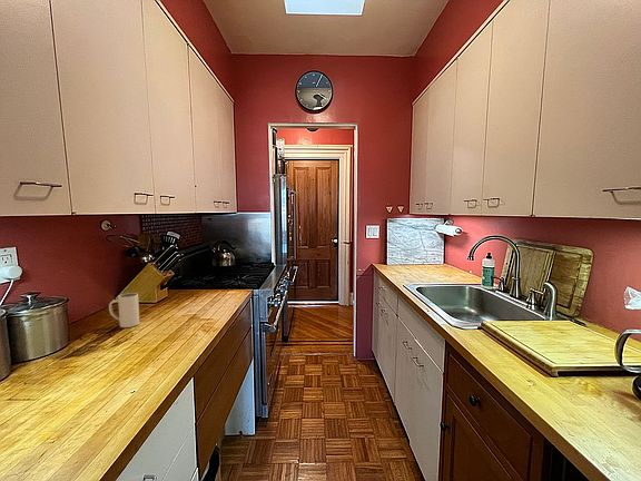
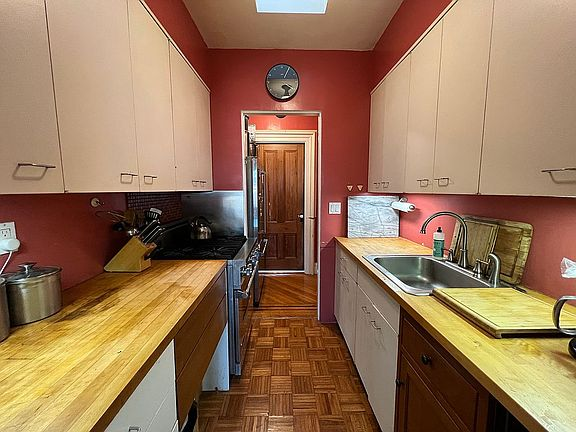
- mug [108,292,140,328]
